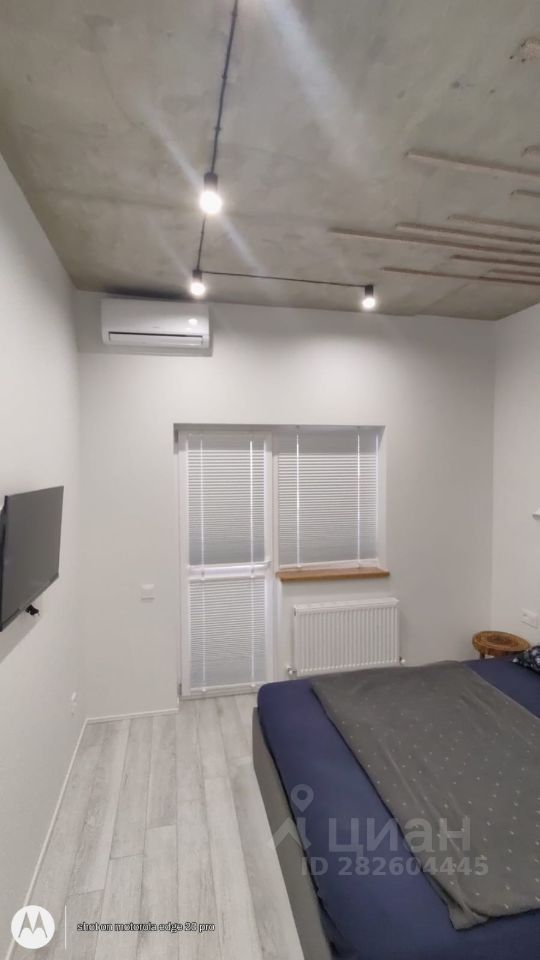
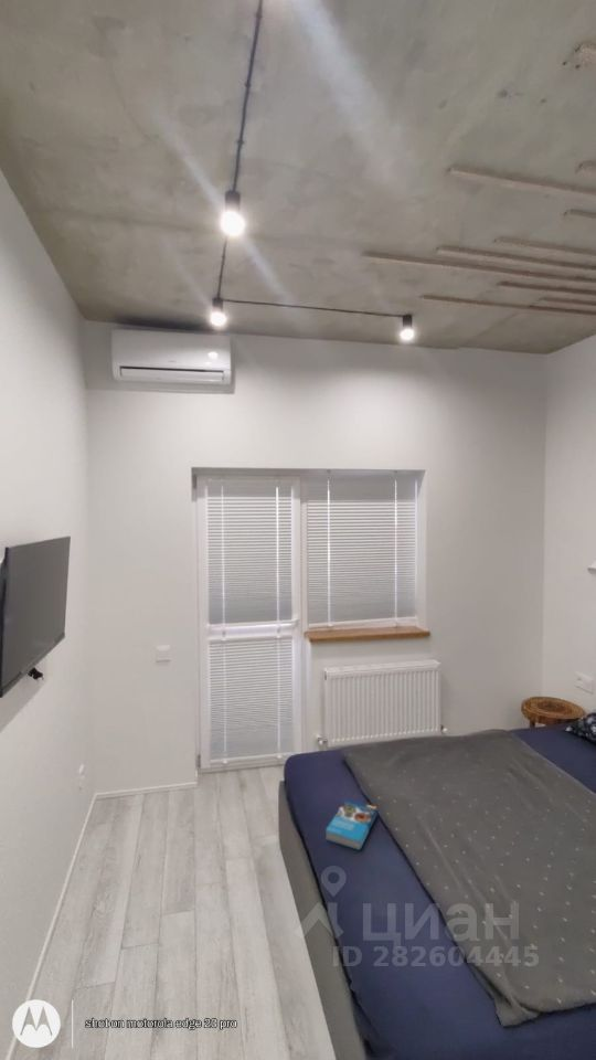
+ book [324,798,379,851]
